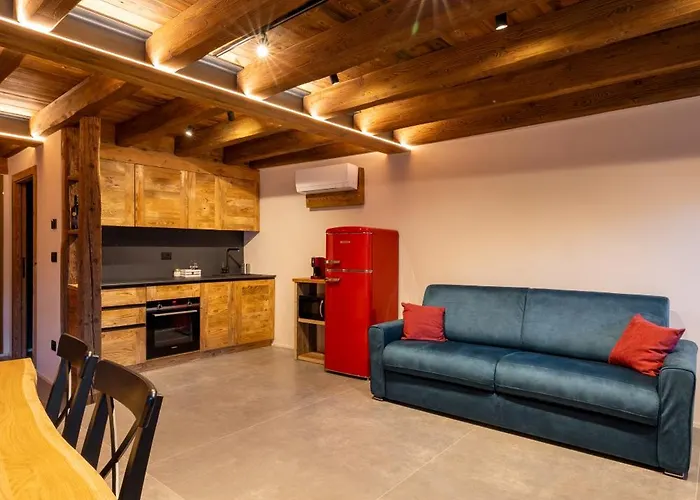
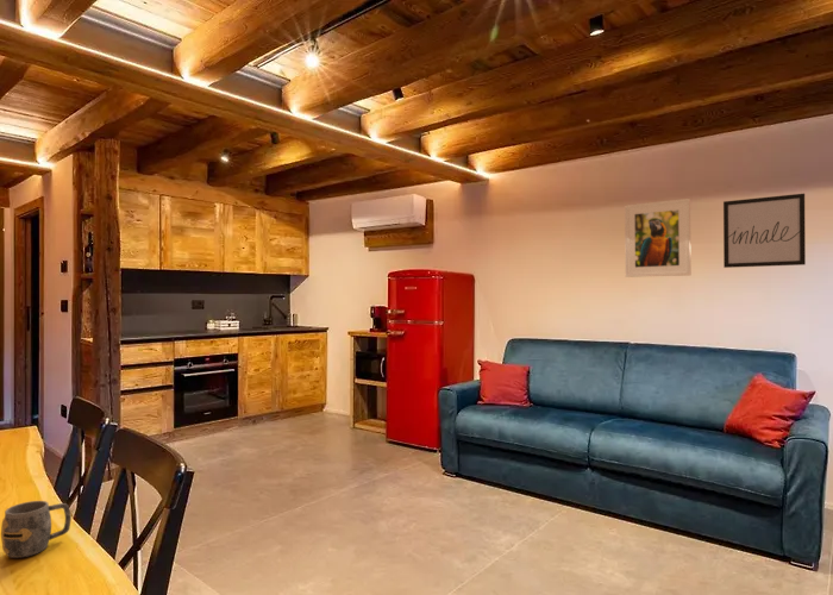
+ wall art [722,193,807,269]
+ mug [0,500,73,559]
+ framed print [624,198,693,278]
